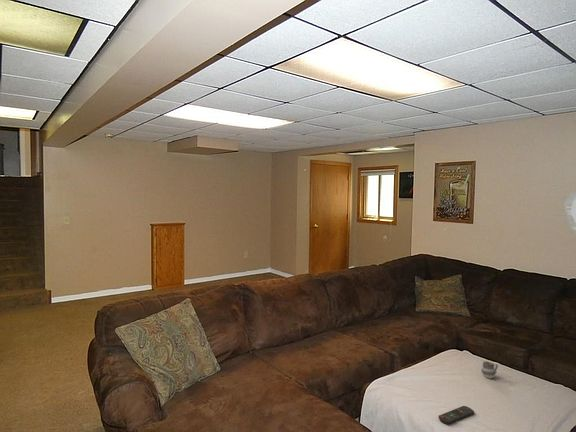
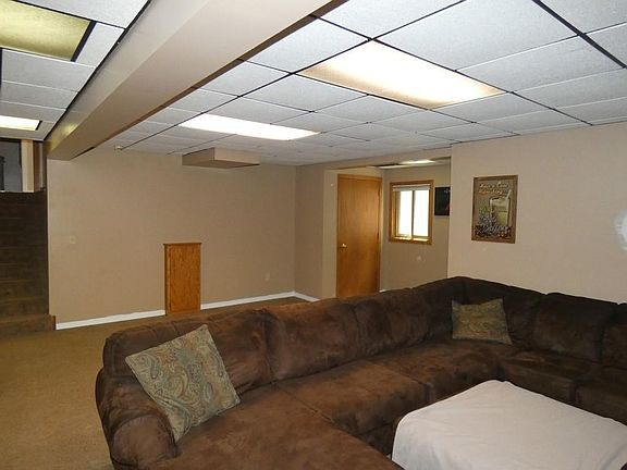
- remote control [438,405,475,426]
- cup [480,360,499,379]
